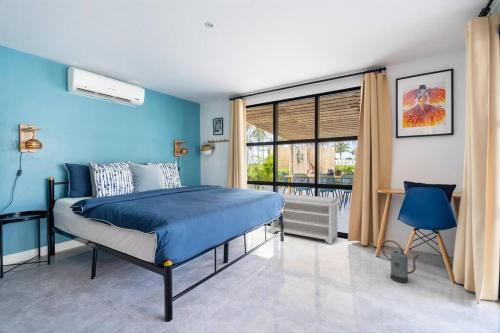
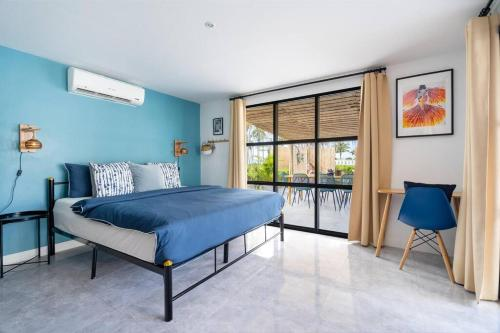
- watering can [380,239,420,284]
- bench [270,193,341,245]
